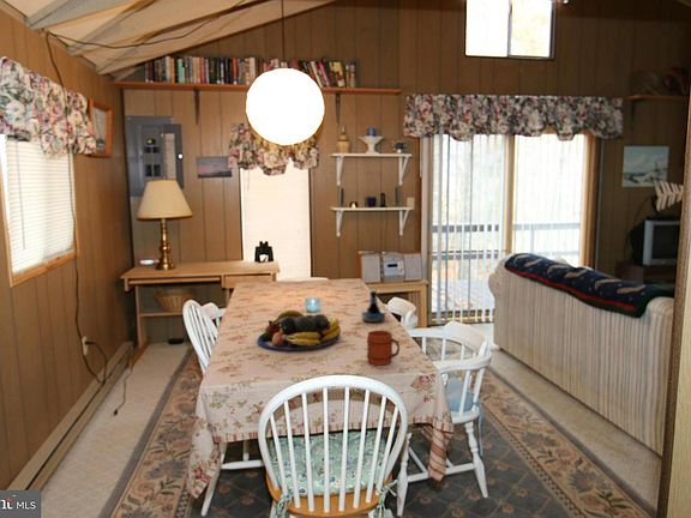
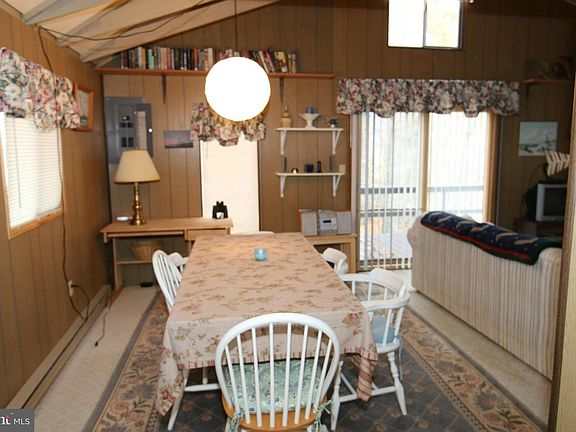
- tequila bottle [361,290,386,324]
- fruit bowl [257,309,342,351]
- mug [366,330,401,366]
